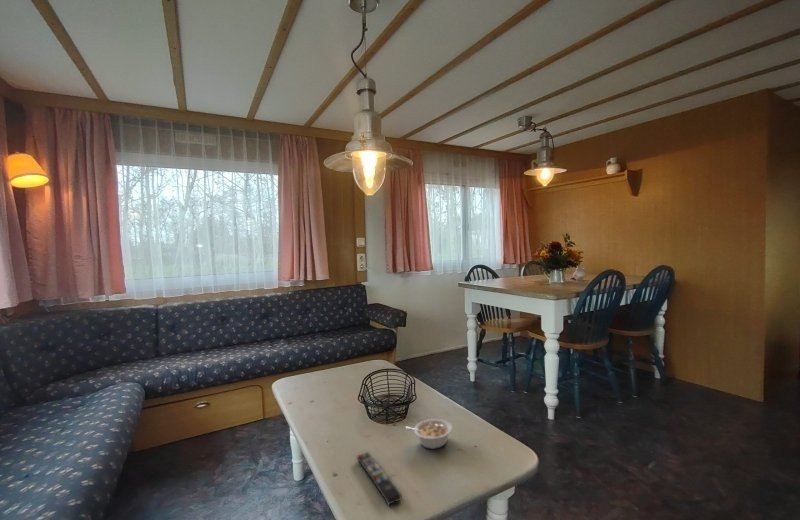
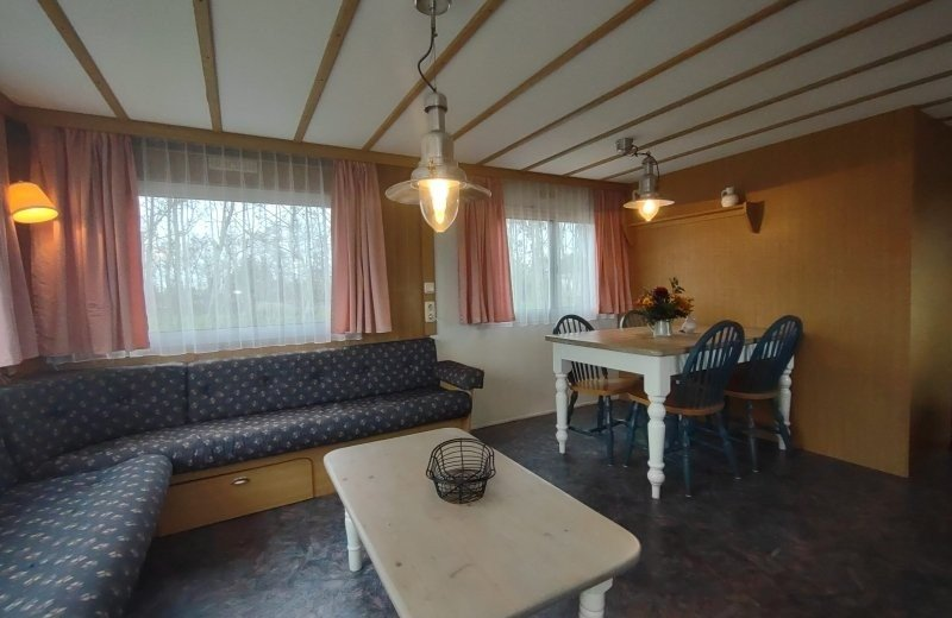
- remote control [356,451,403,506]
- legume [405,418,453,450]
